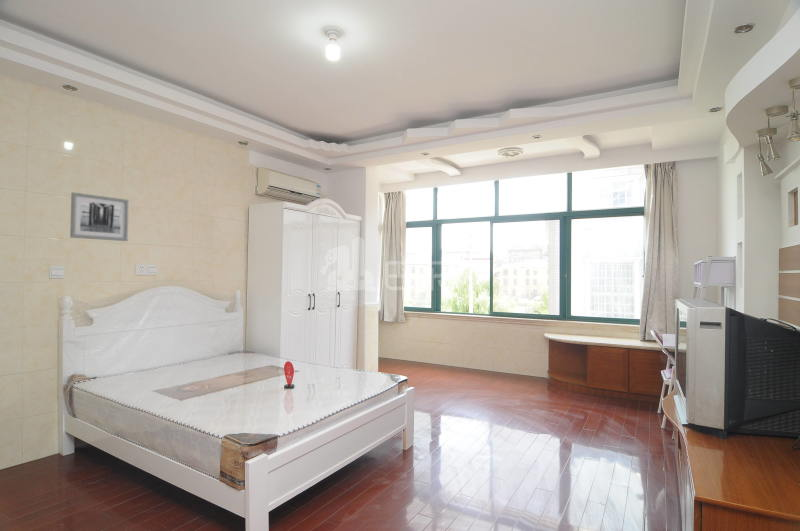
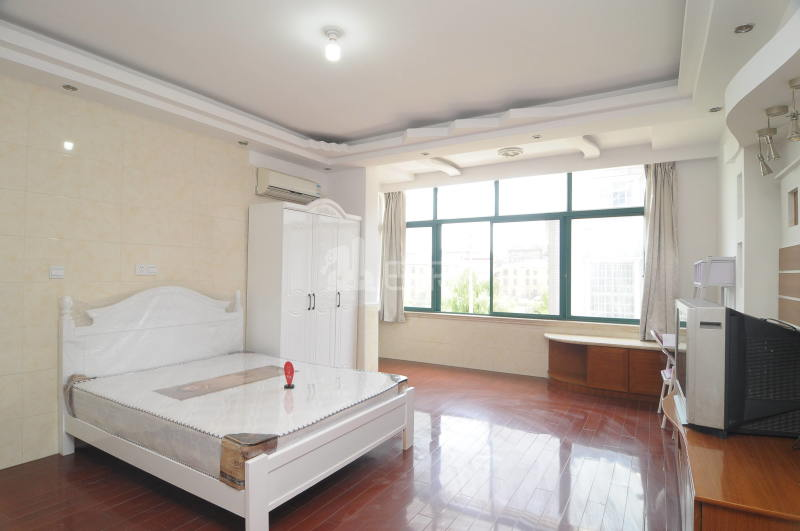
- wall art [69,191,130,242]
